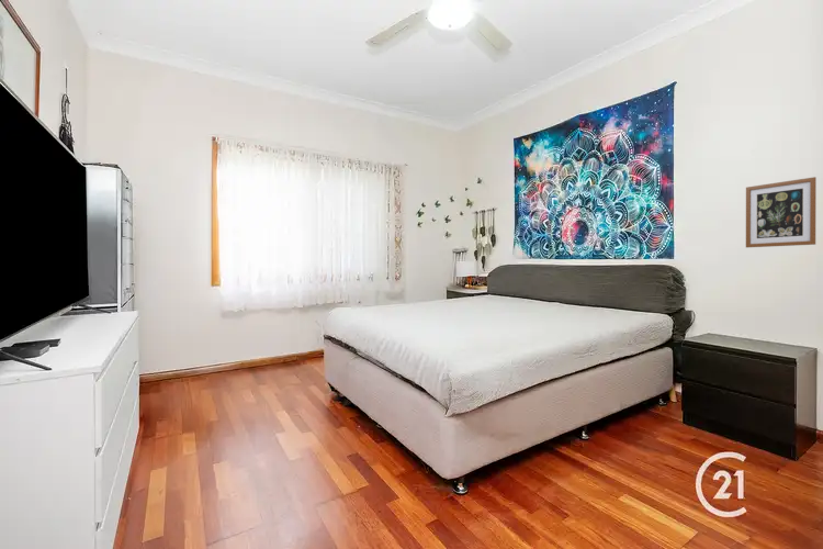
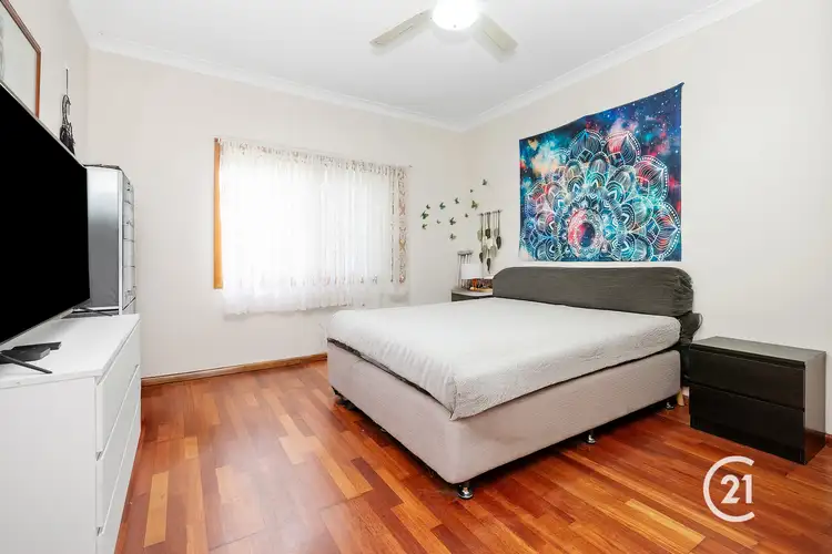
- wall art [745,176,818,248]
